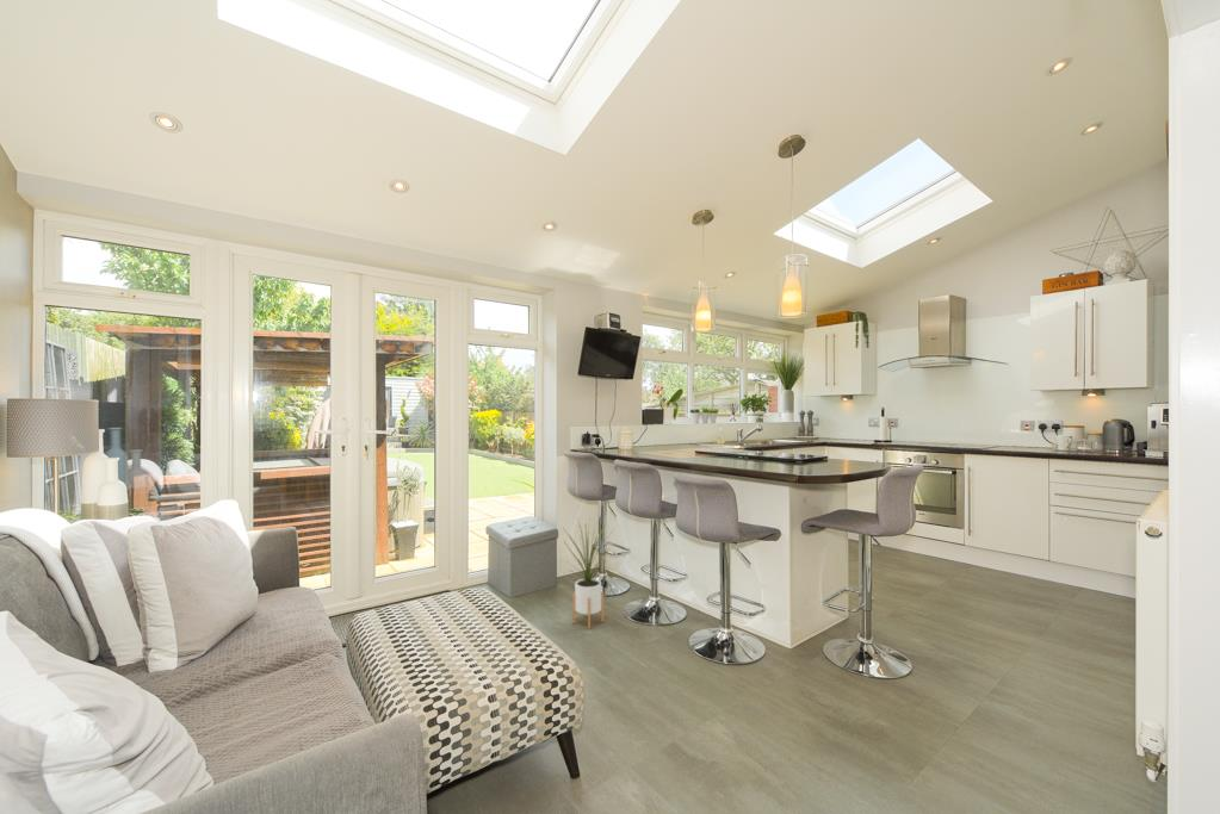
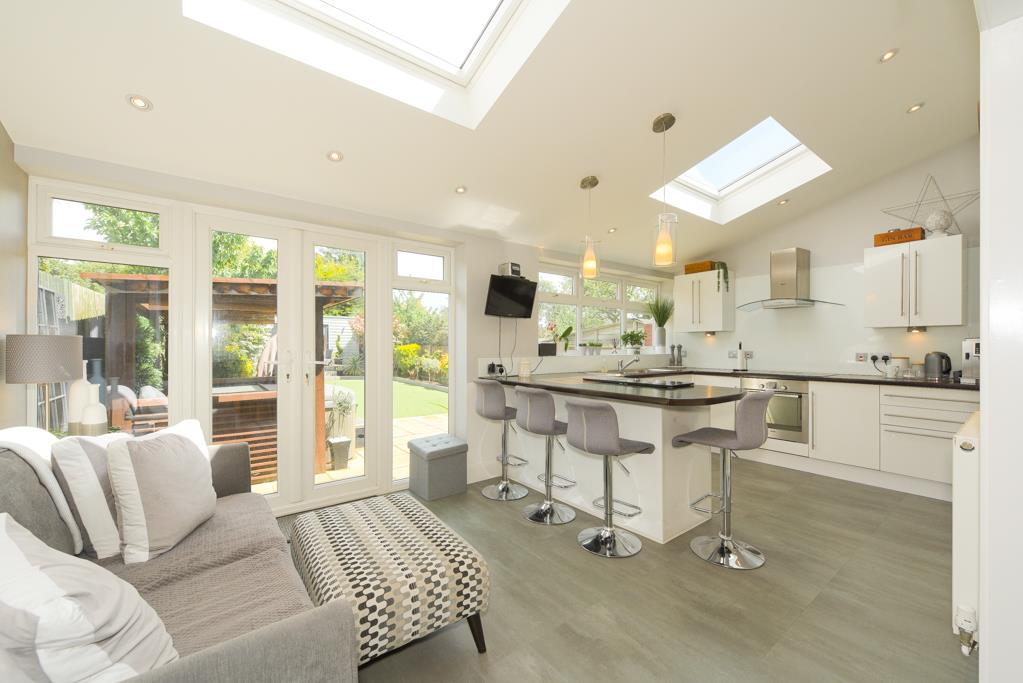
- house plant [562,516,615,630]
